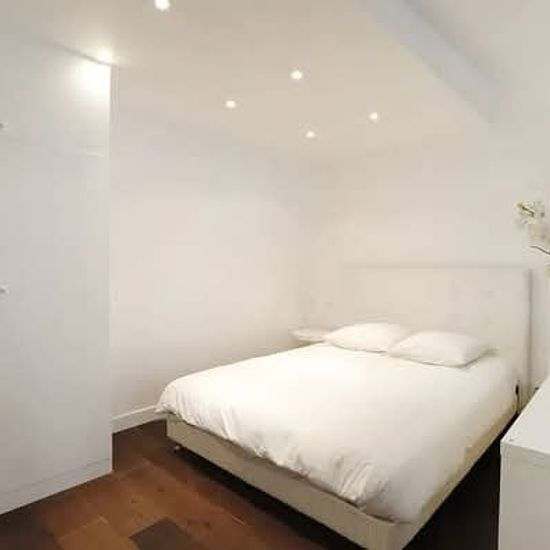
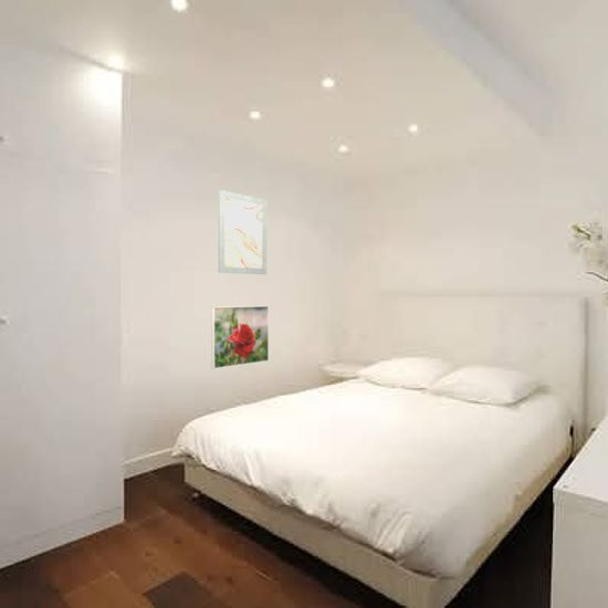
+ wall art [217,189,268,275]
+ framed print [210,305,270,369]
